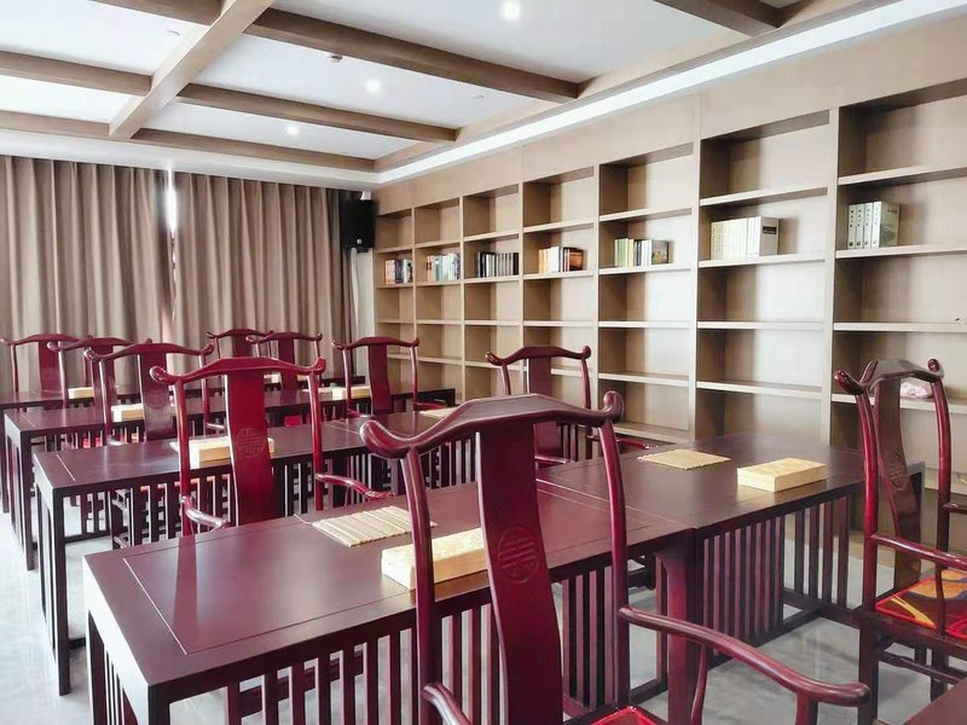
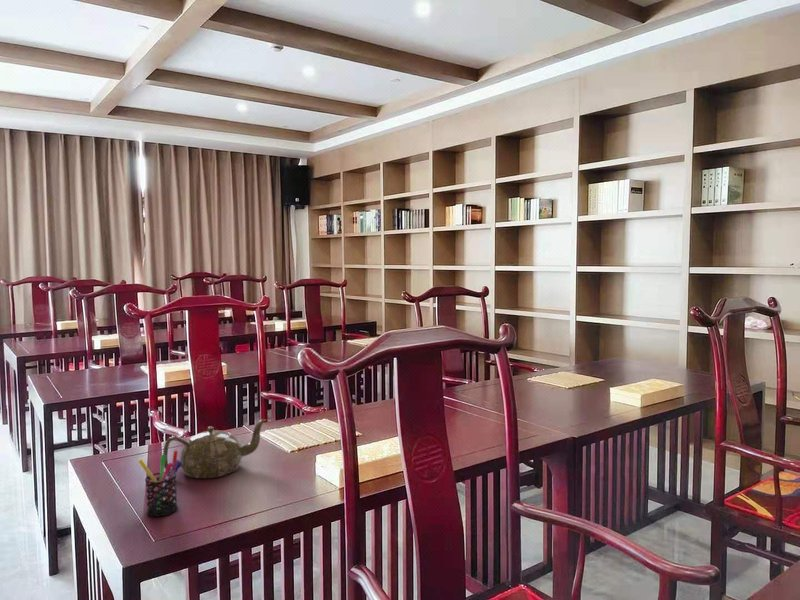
+ pen holder [137,449,182,517]
+ teapot [162,418,267,479]
